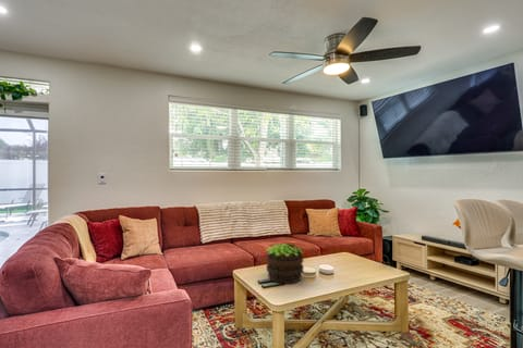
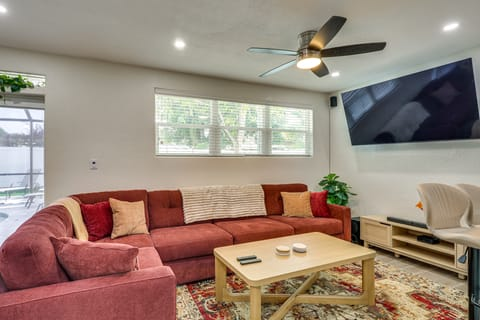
- potted plant [265,243,305,285]
